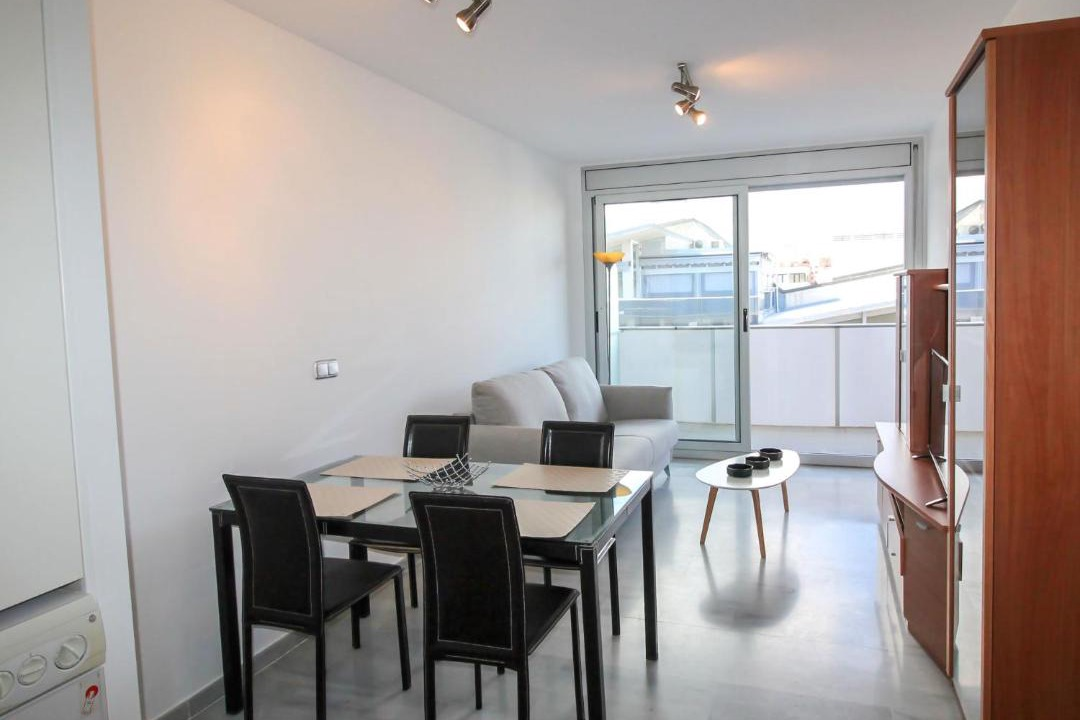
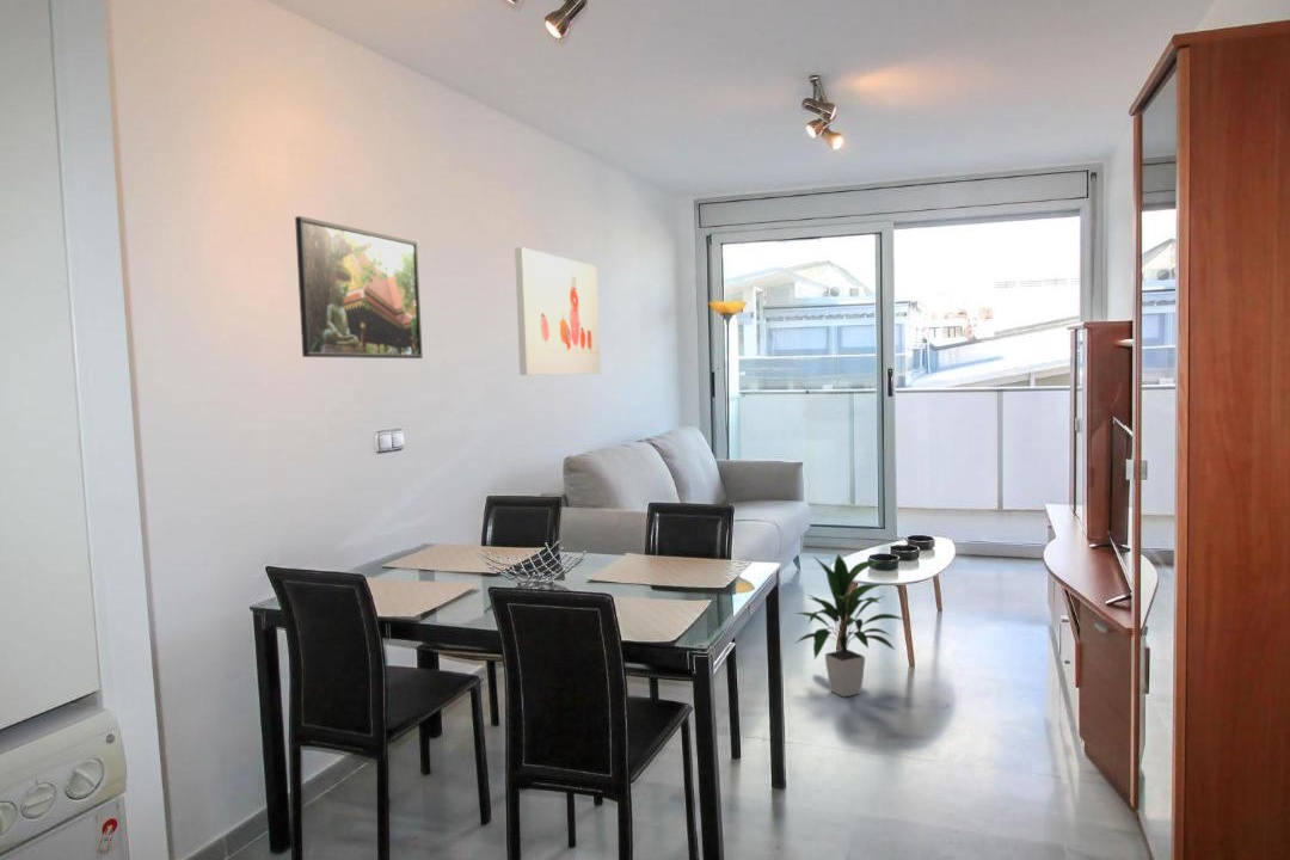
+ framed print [294,215,424,360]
+ indoor plant [793,553,907,698]
+ wall art [514,246,602,376]
